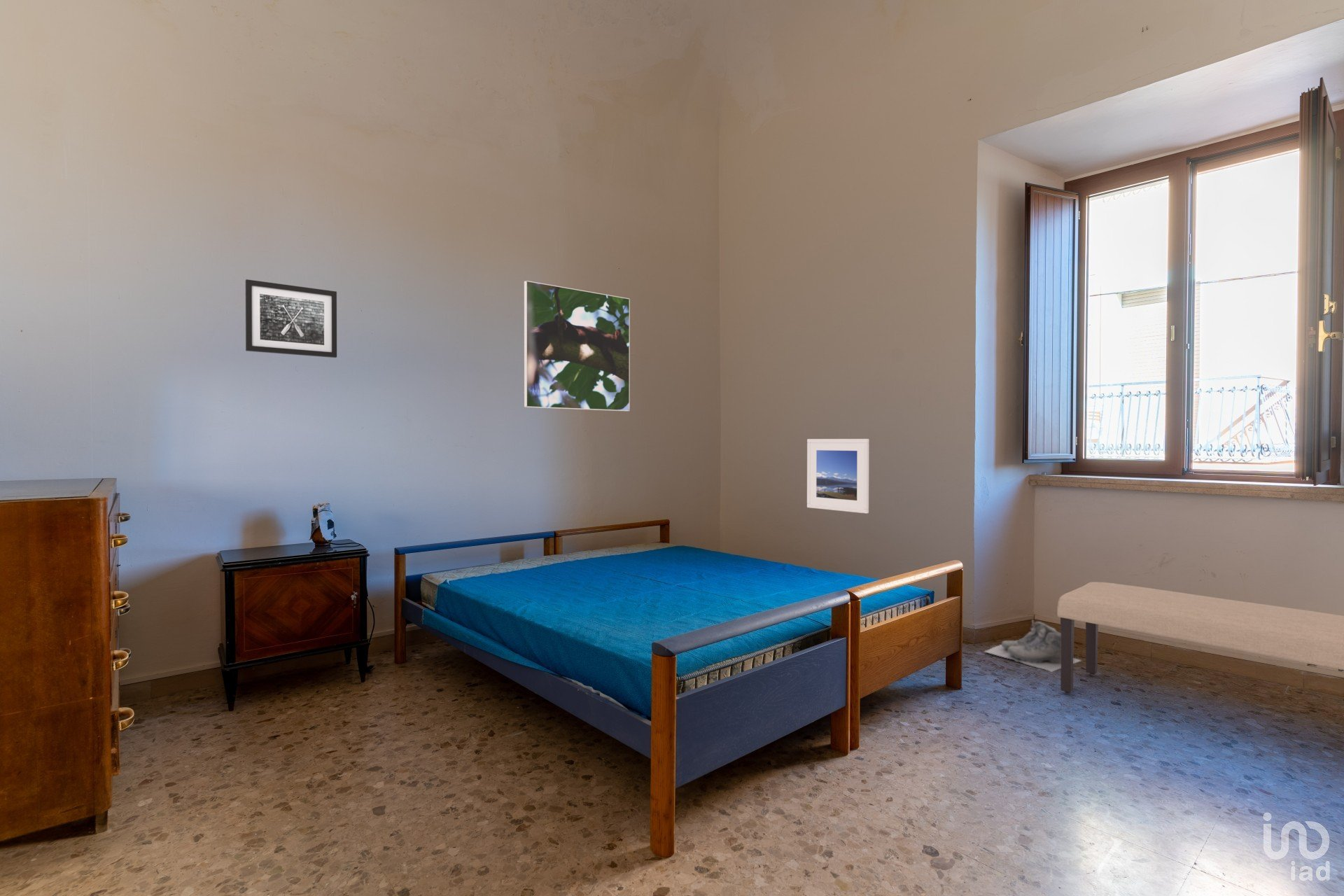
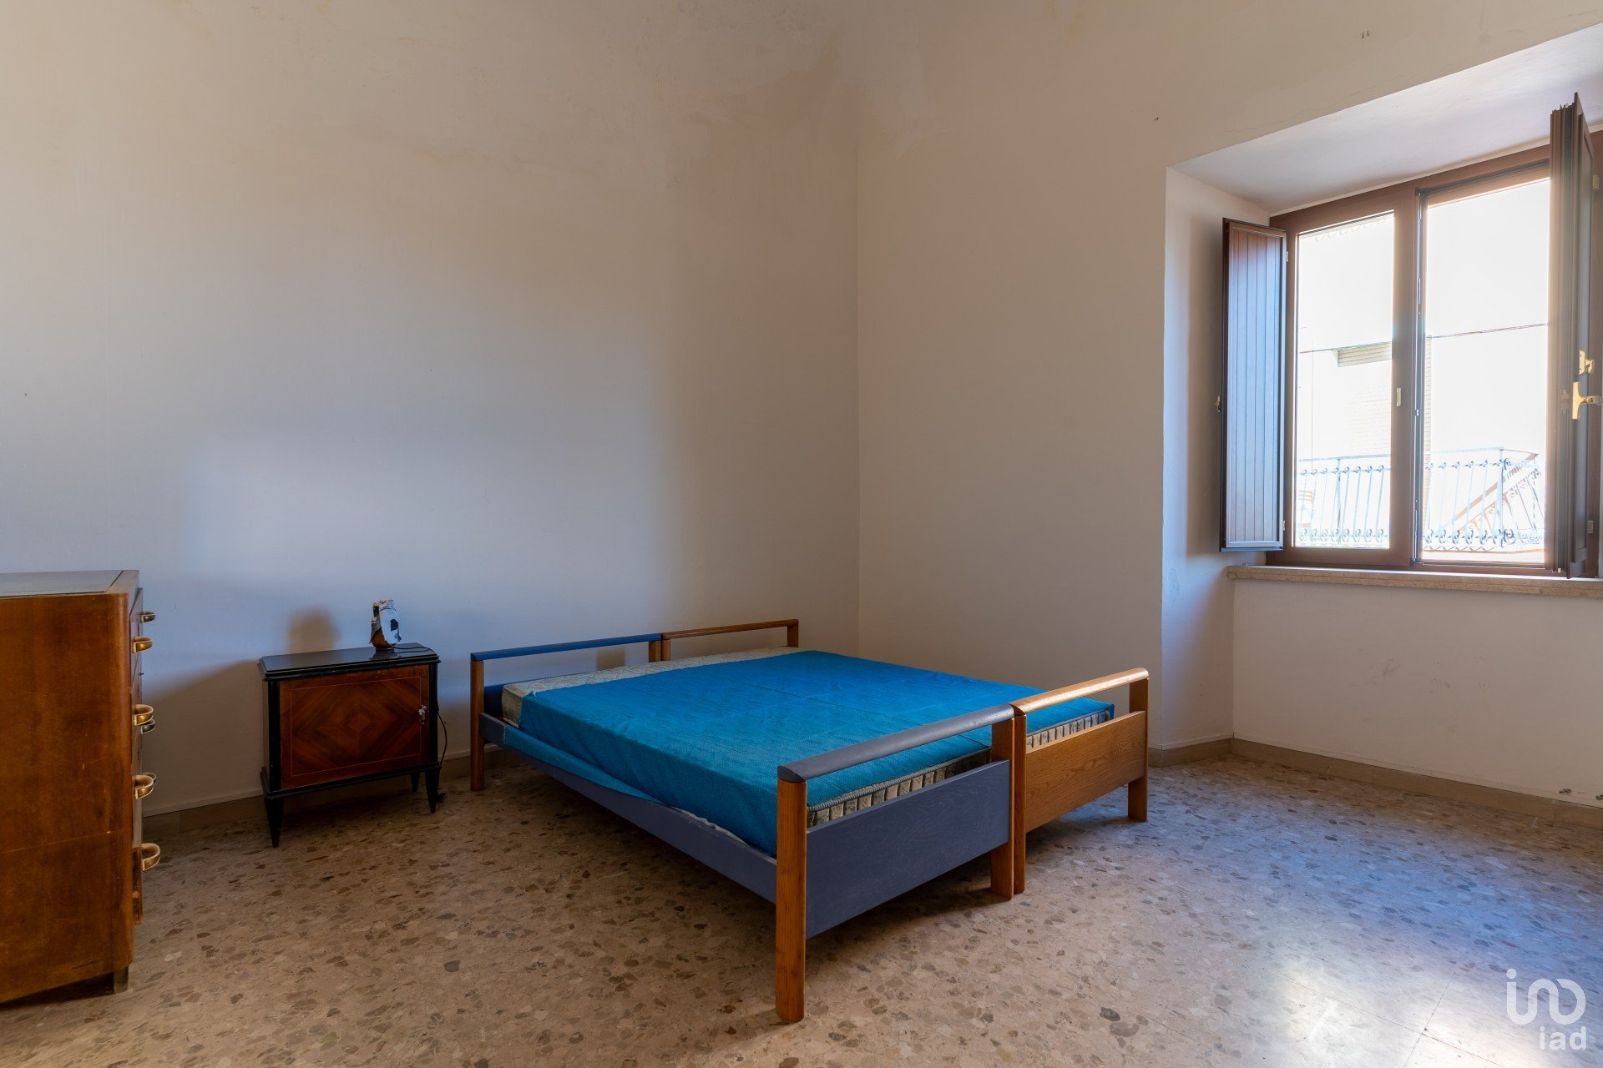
- bench [1056,581,1344,694]
- wall art [245,279,337,358]
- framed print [806,438,869,514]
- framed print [524,280,631,412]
- boots [984,619,1083,673]
